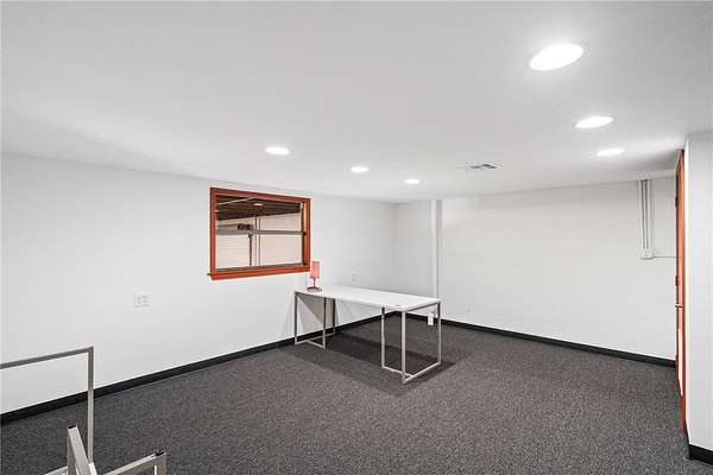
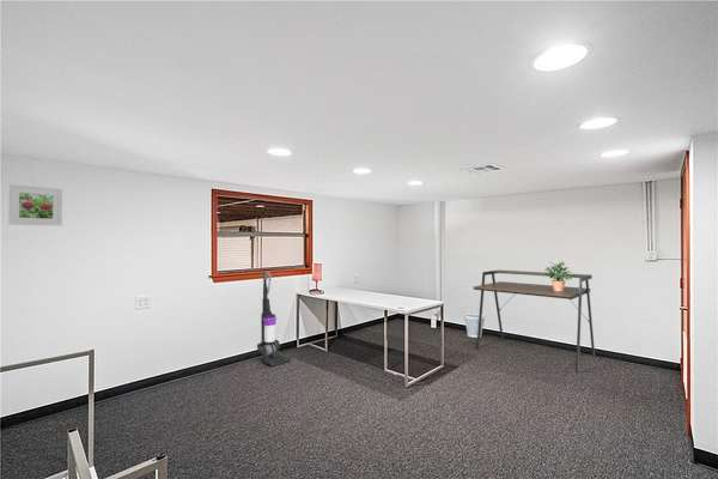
+ wastebasket [463,313,486,339]
+ vacuum cleaner [256,271,292,368]
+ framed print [7,183,63,228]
+ potted plant [543,260,573,291]
+ desk [471,269,596,374]
